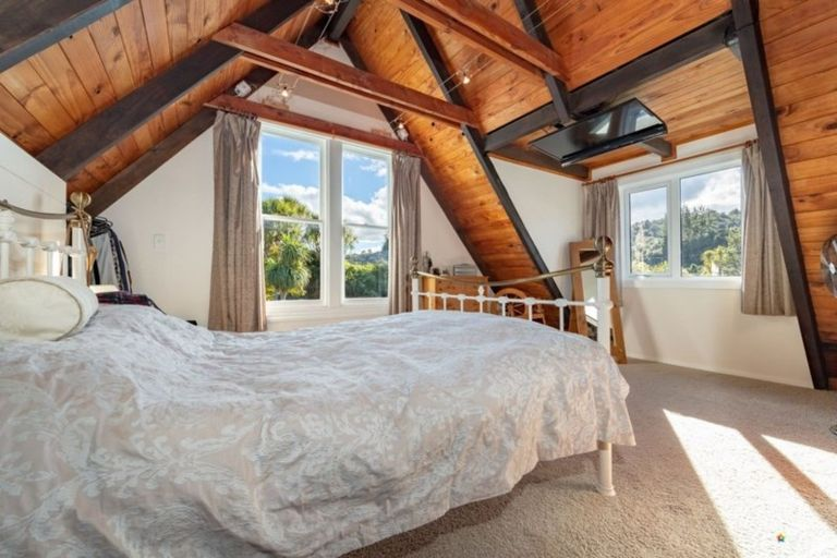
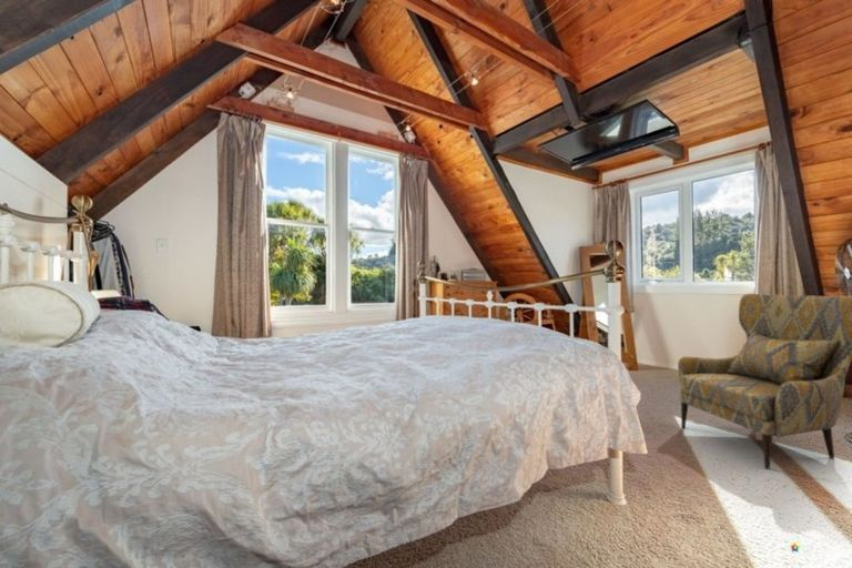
+ armchair [677,293,852,469]
